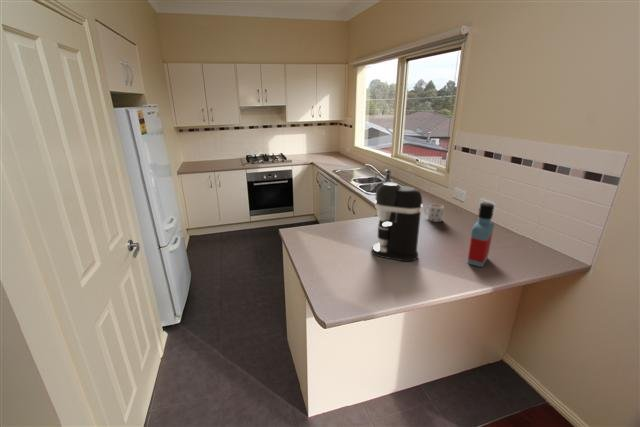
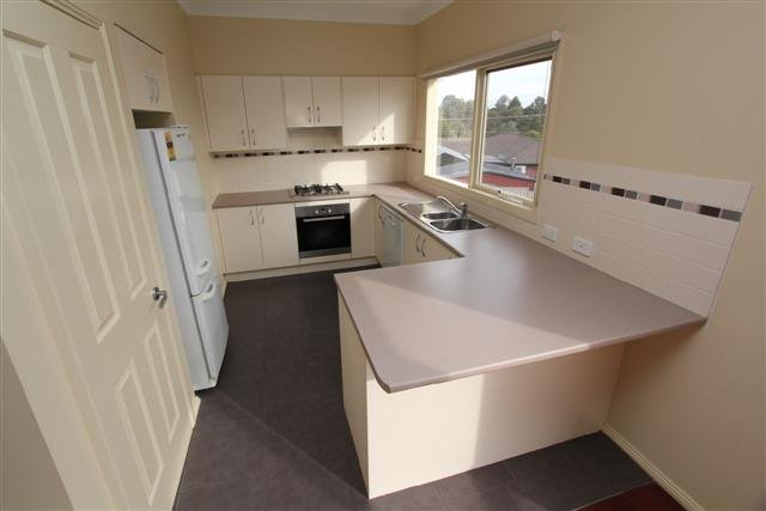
- bottle [466,201,495,268]
- coffee maker [371,181,424,262]
- mug [423,203,445,223]
